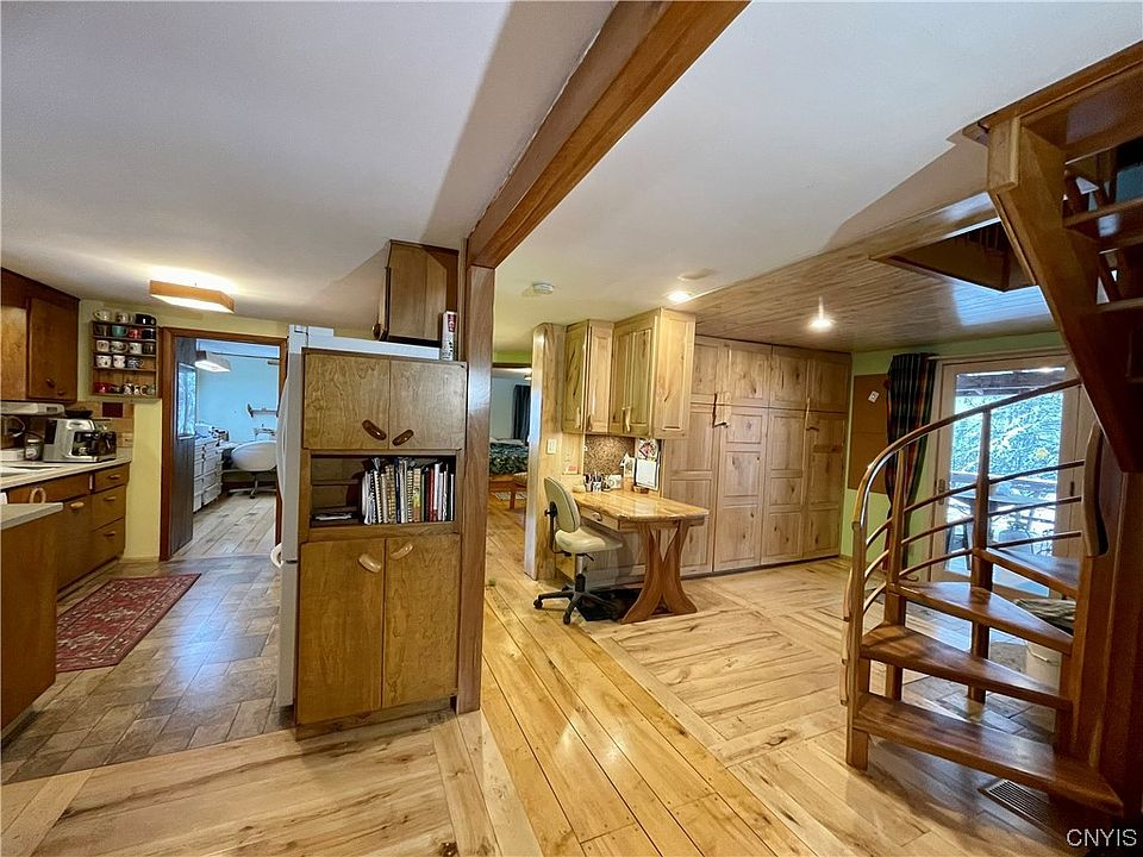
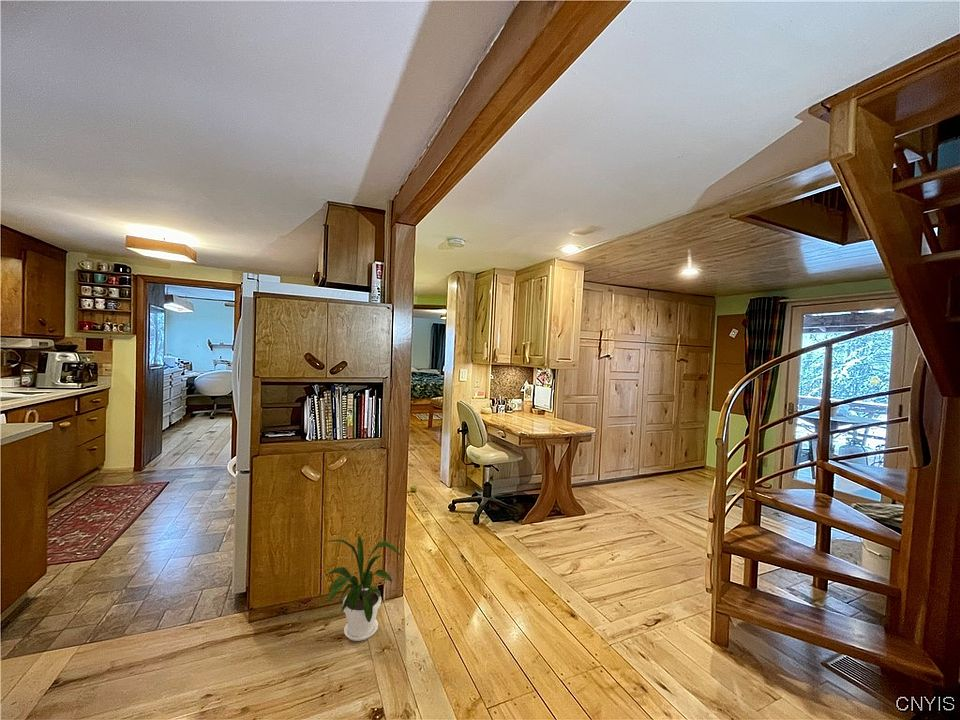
+ house plant [320,535,402,642]
